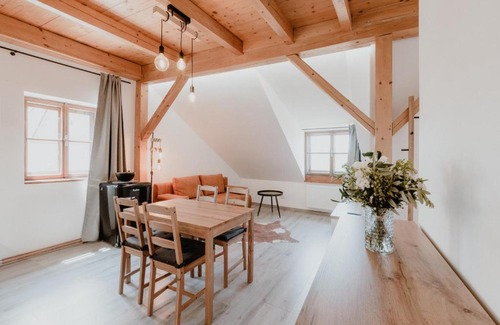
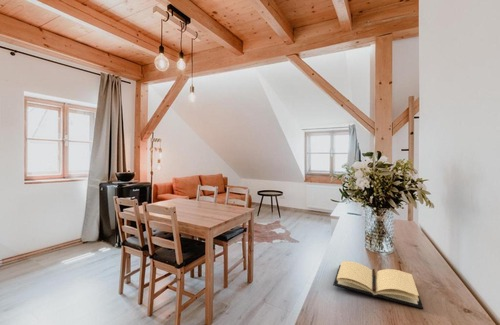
+ book [332,260,424,310]
